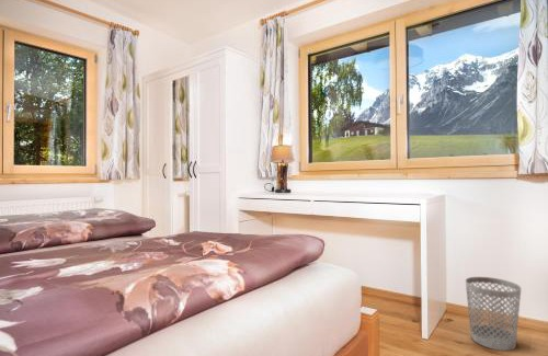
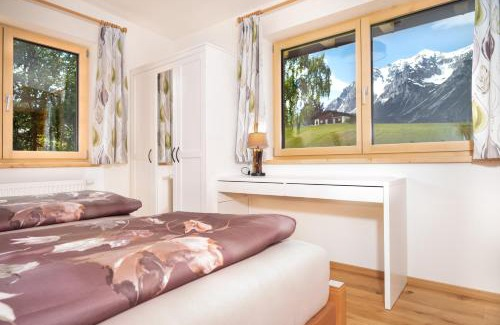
- wastebasket [465,276,522,352]
